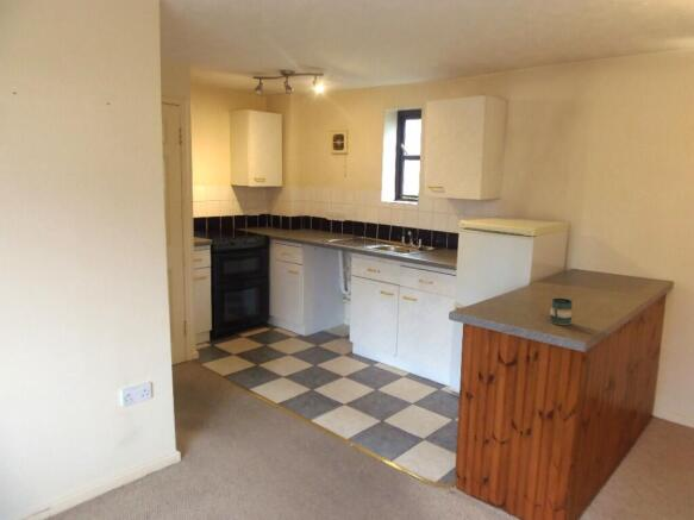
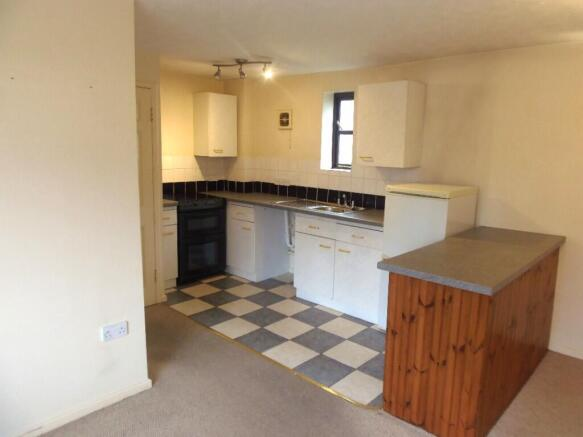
- mug [549,297,574,326]
